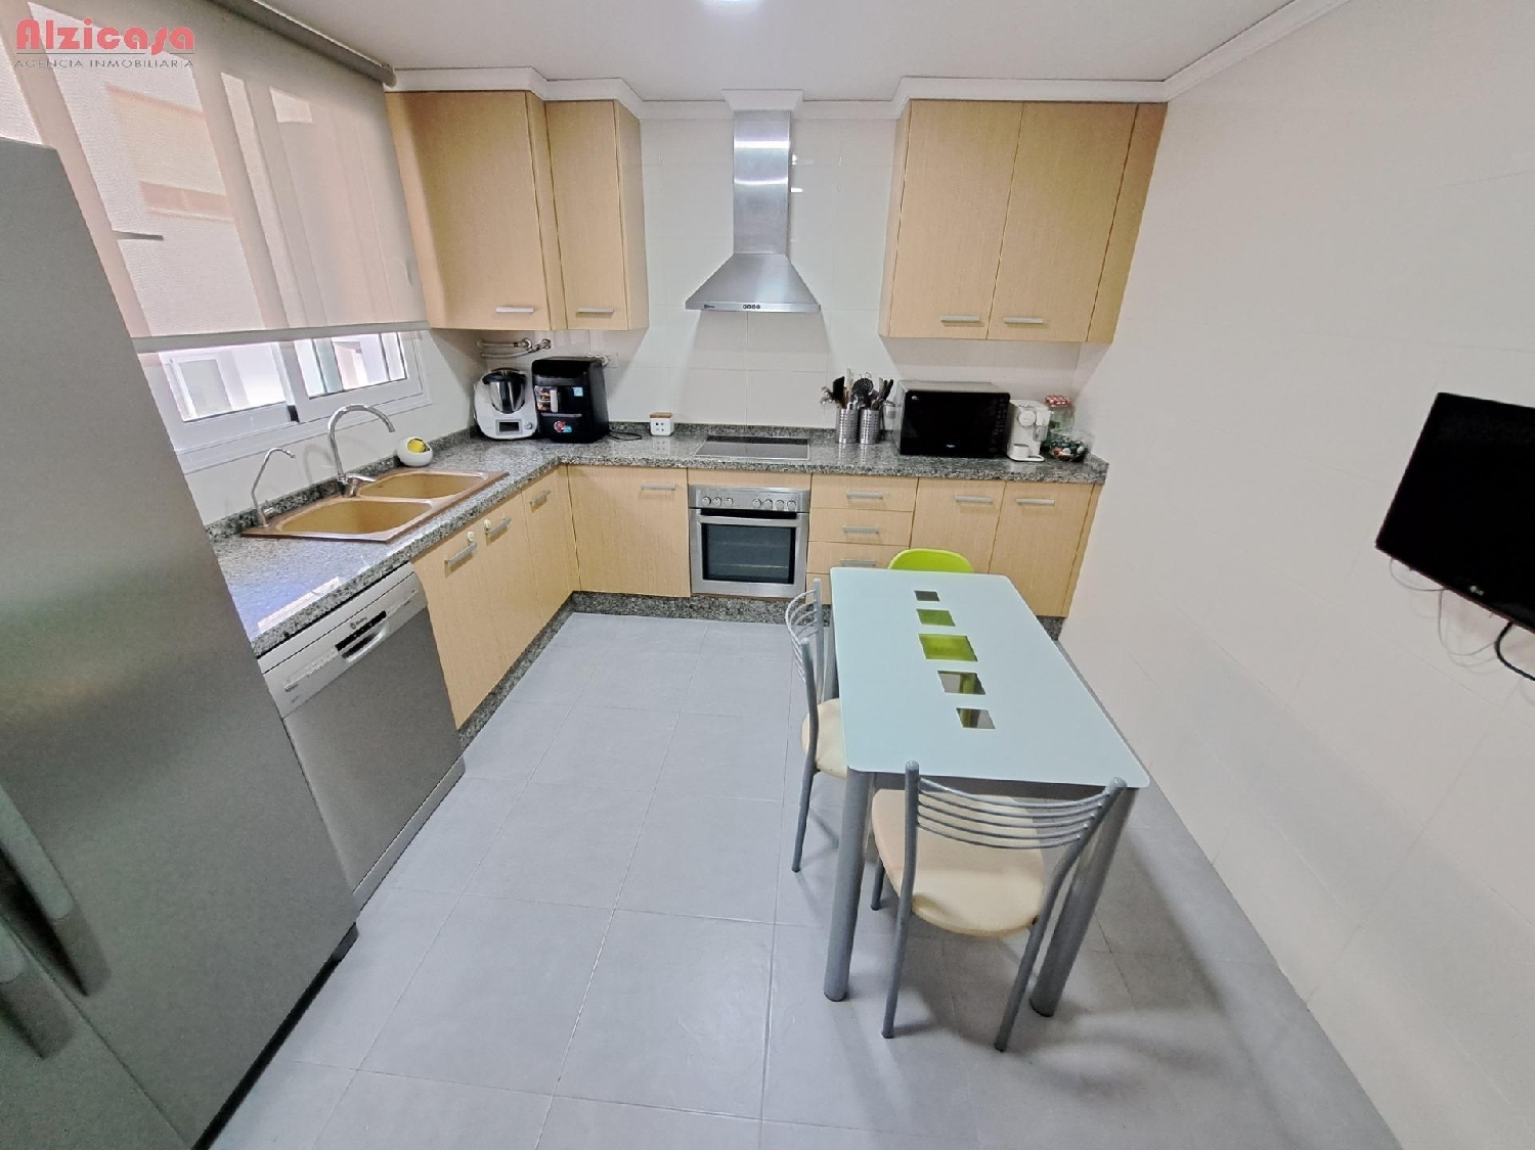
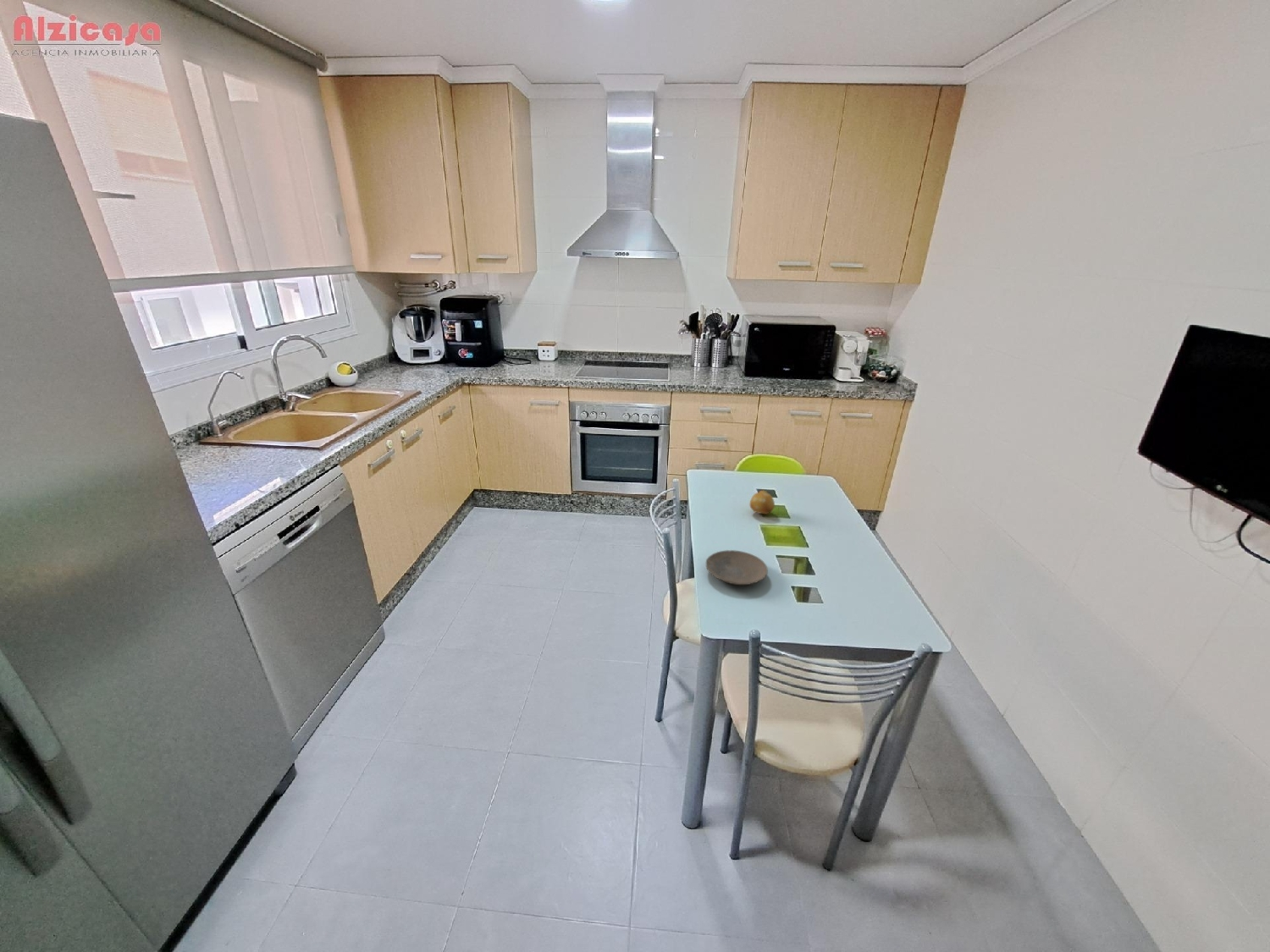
+ fruit [748,490,776,515]
+ plate [705,549,769,586]
